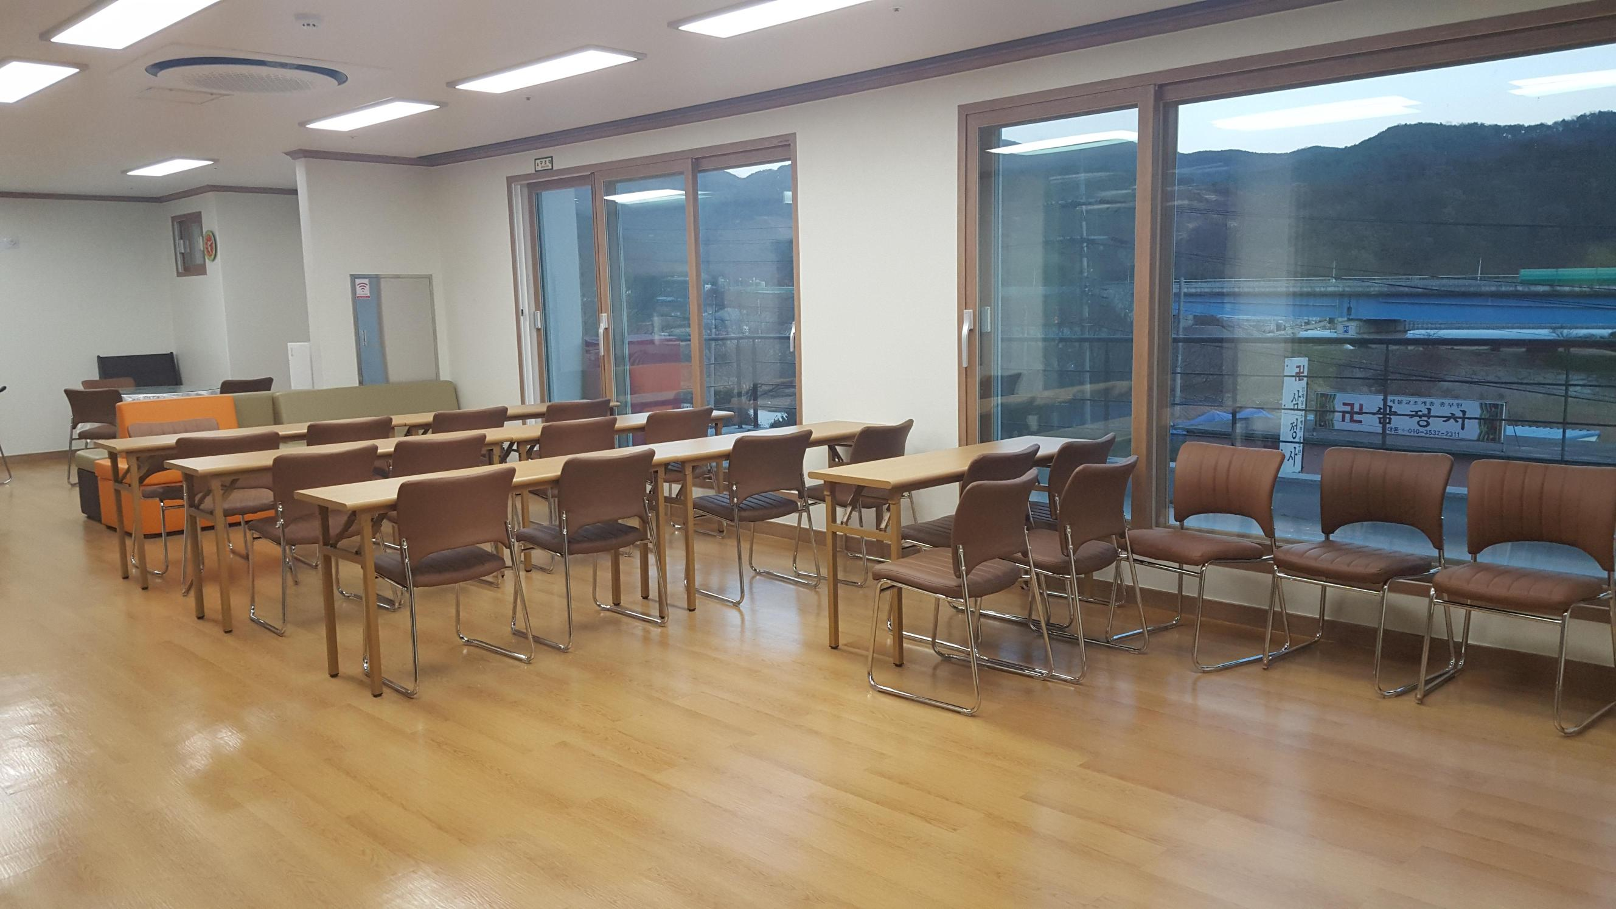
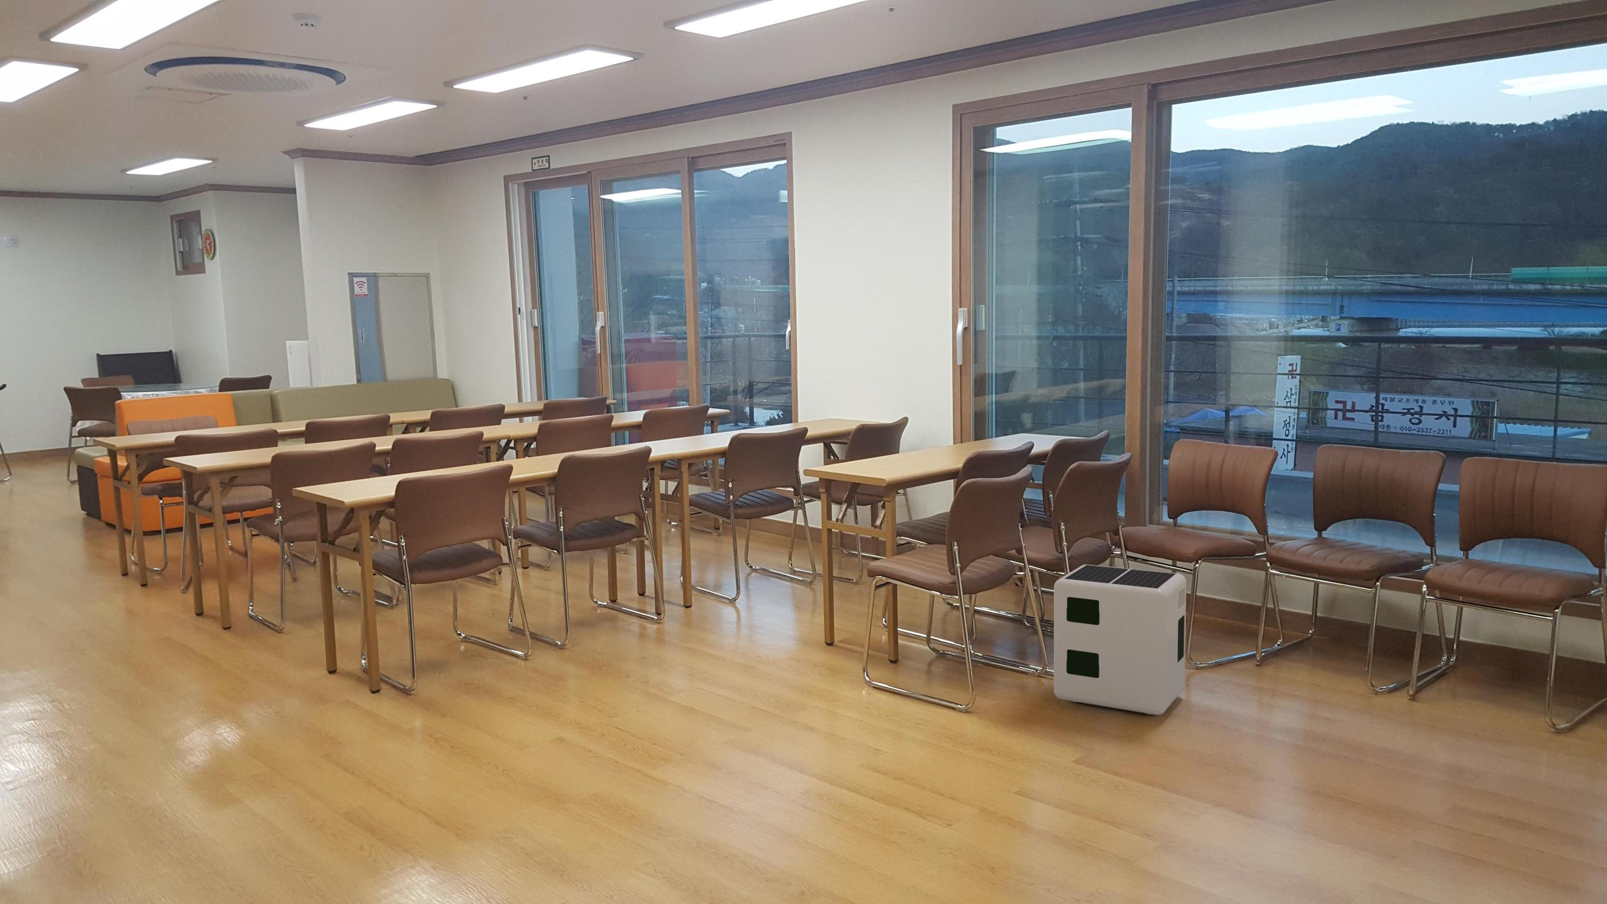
+ air purifier [1053,564,1188,716]
